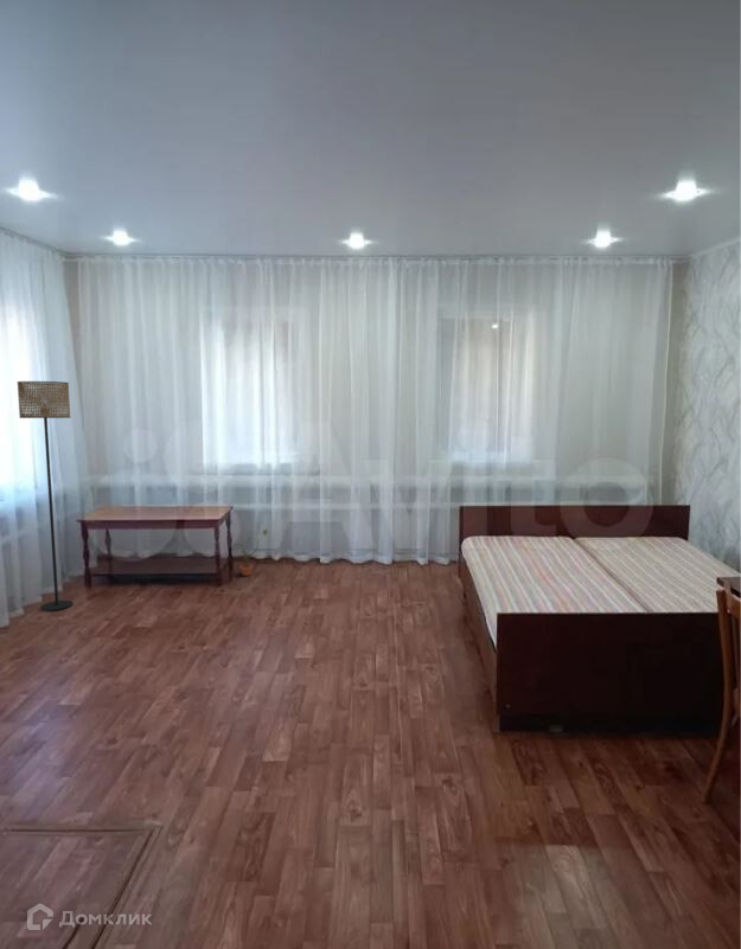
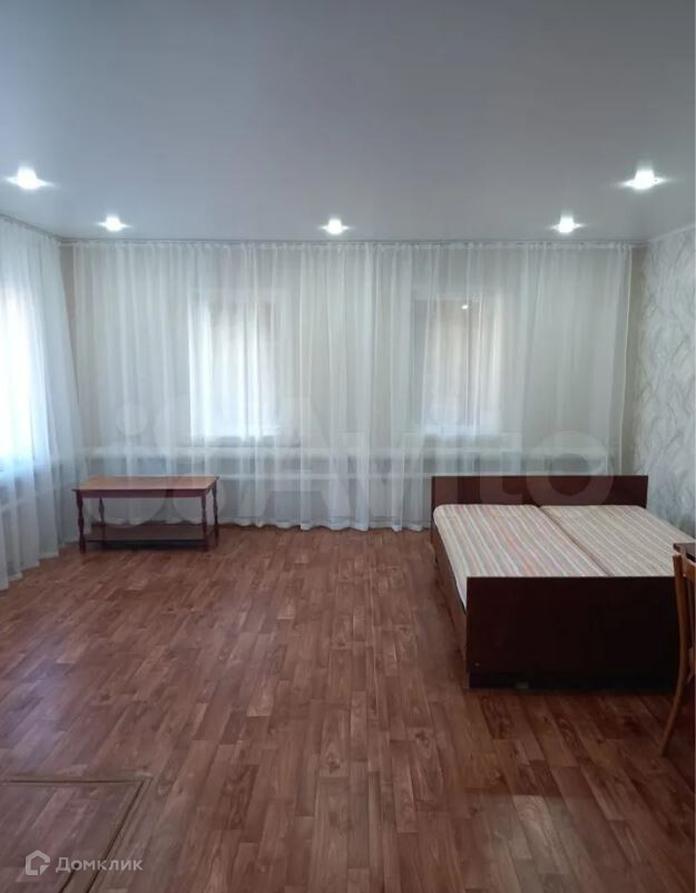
- floor lamp [15,380,75,611]
- potted plant [231,528,269,577]
